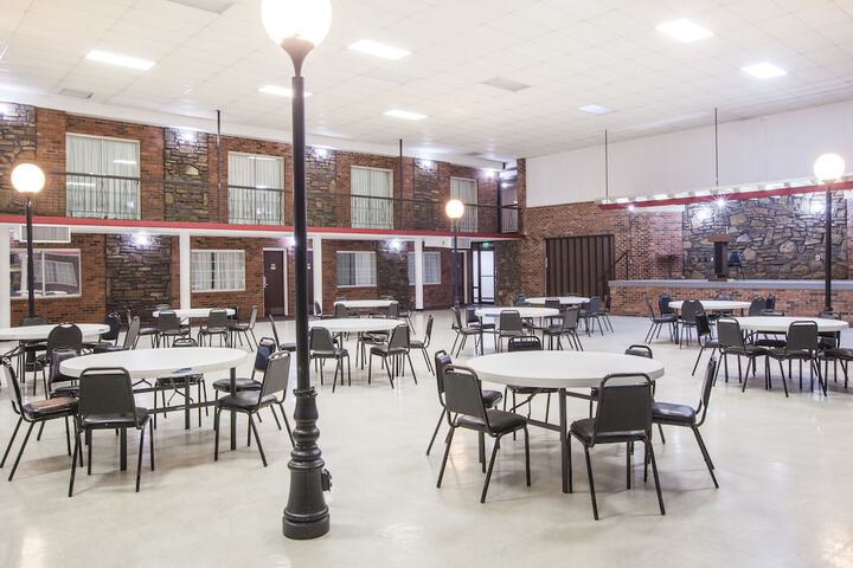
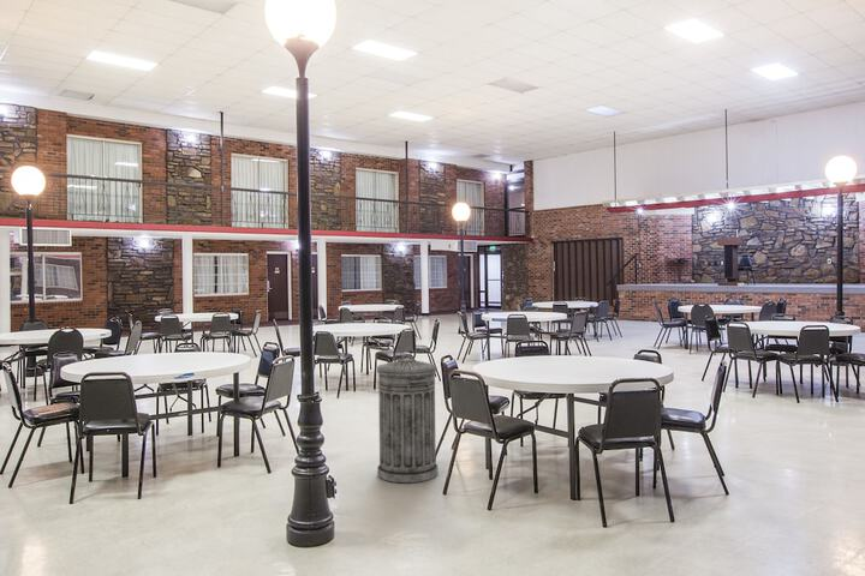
+ trash can [376,354,440,484]
